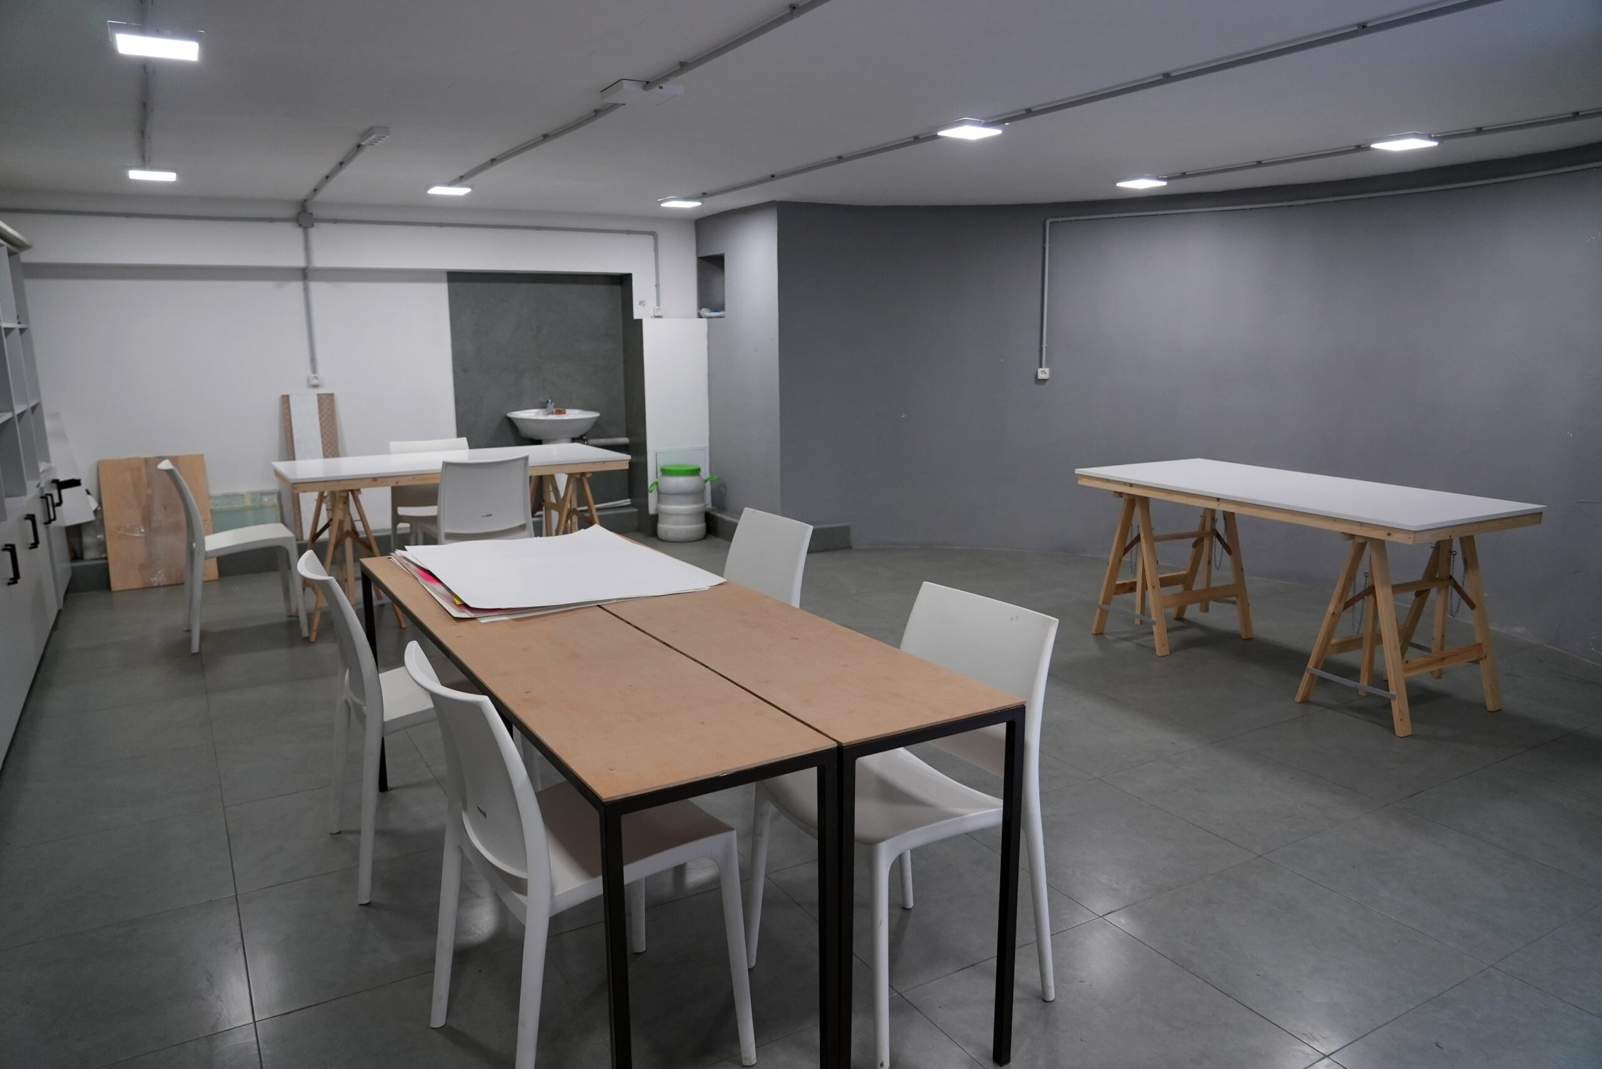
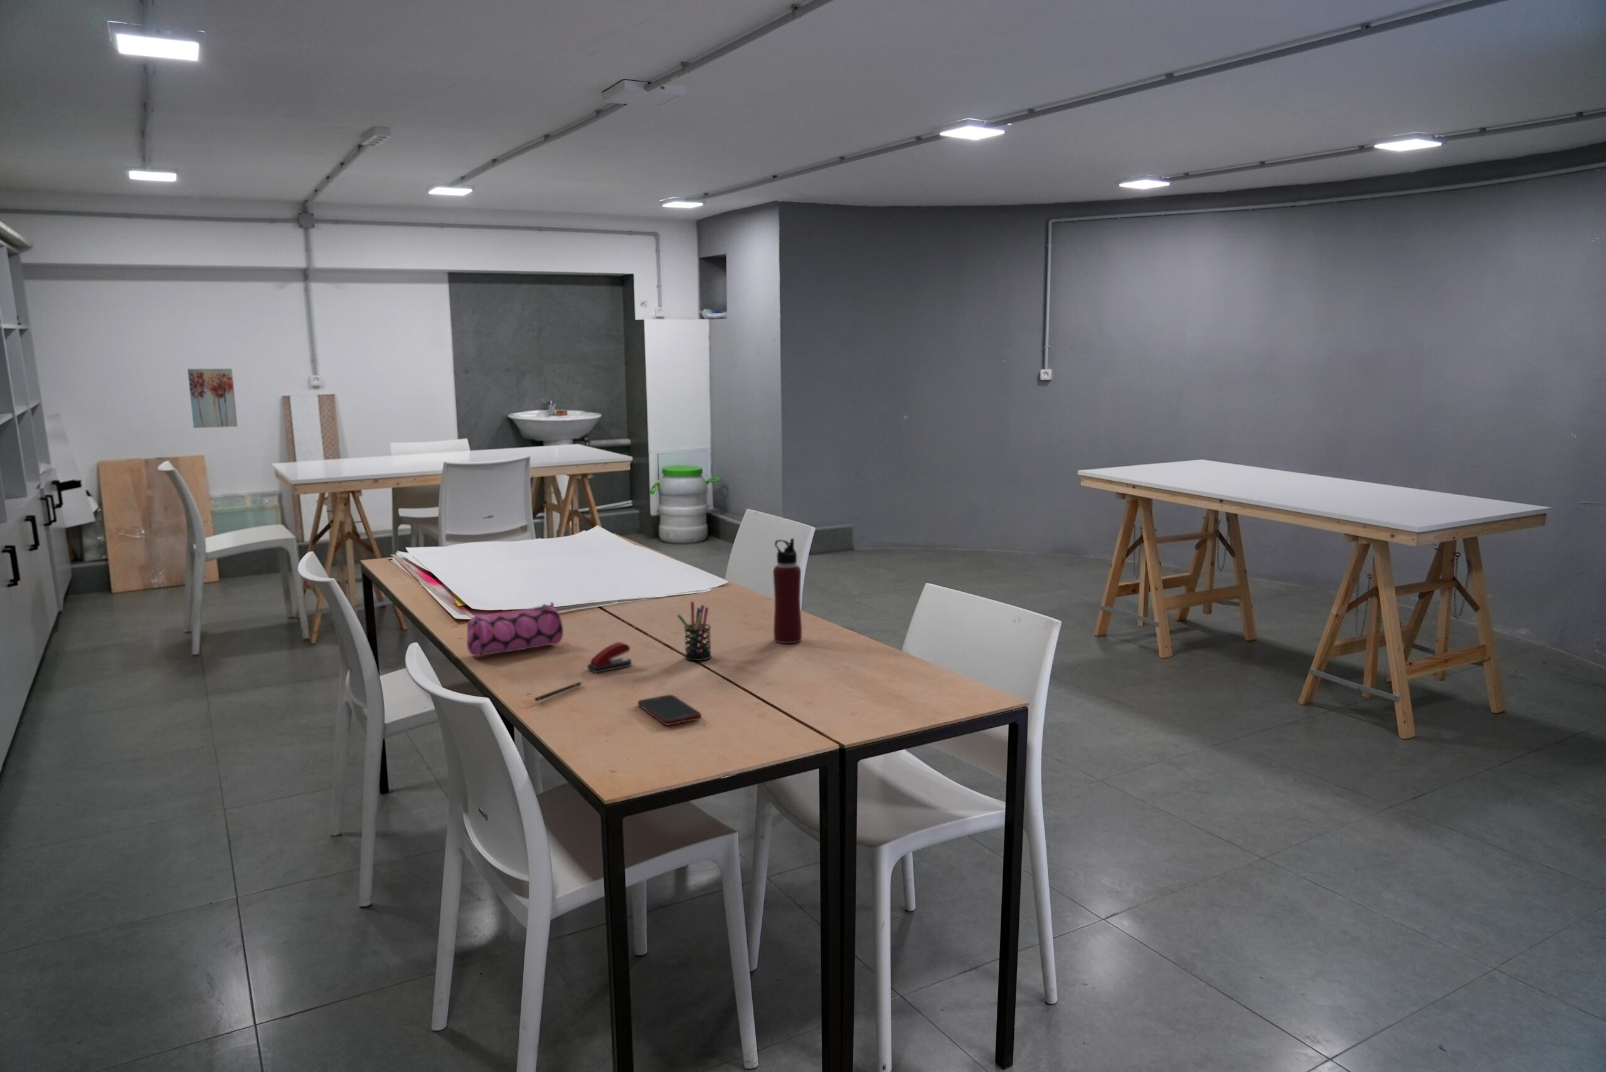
+ wall art [187,368,238,428]
+ pen holder [676,601,712,662]
+ water bottle [772,538,802,644]
+ stapler [588,641,632,674]
+ cell phone [638,694,702,726]
+ pen [534,682,584,702]
+ pencil case [466,601,564,657]
